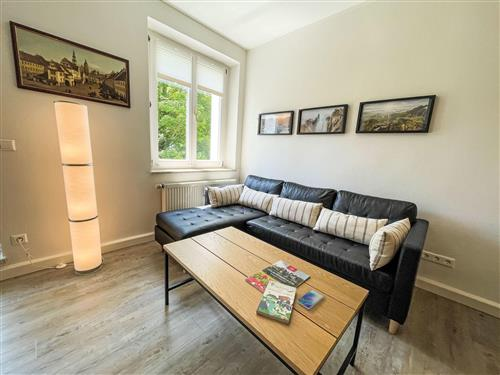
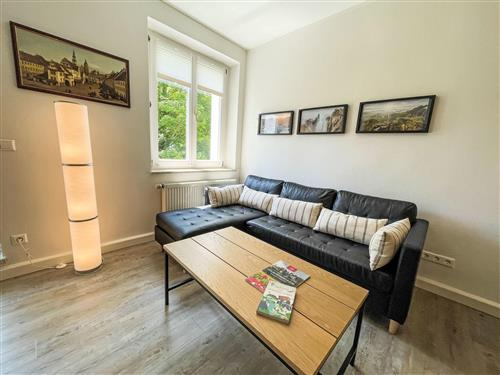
- smartphone [296,288,325,310]
